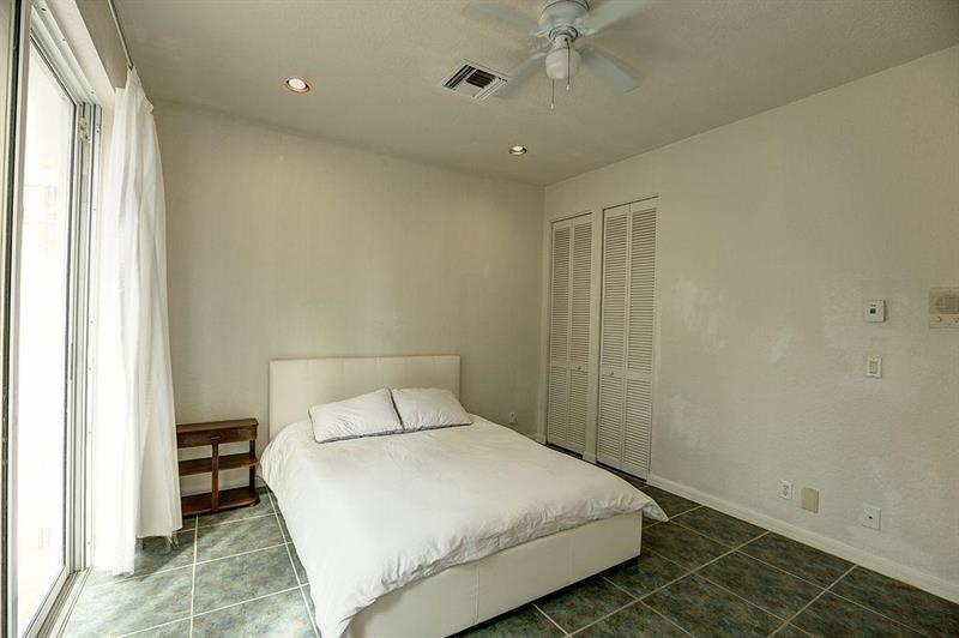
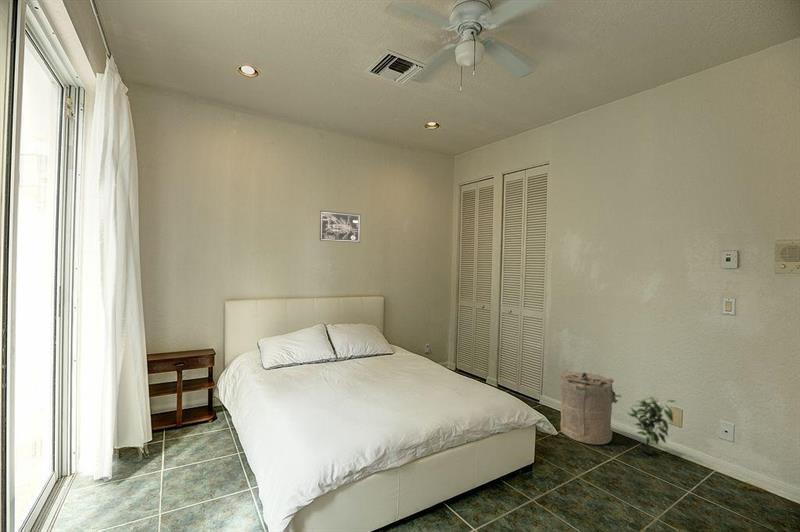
+ potted plant [626,395,677,455]
+ wall art [319,210,361,244]
+ laundry hamper [559,369,622,446]
